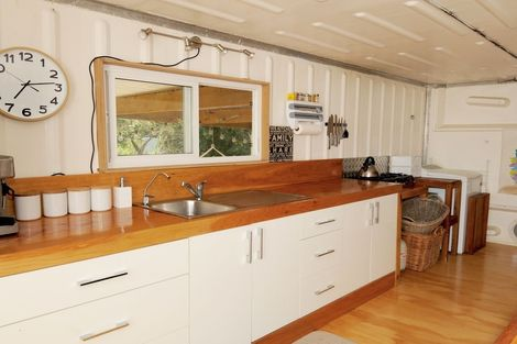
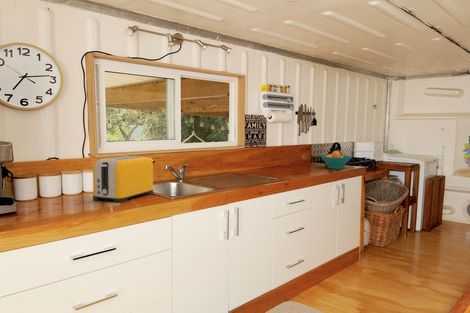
+ fruit bowl [320,150,353,170]
+ toaster [92,155,154,204]
